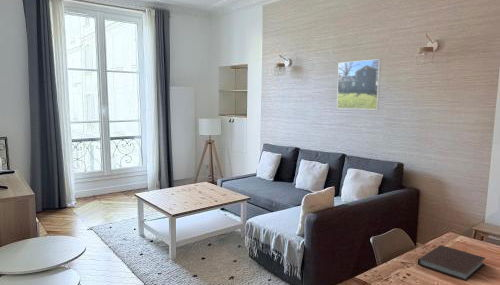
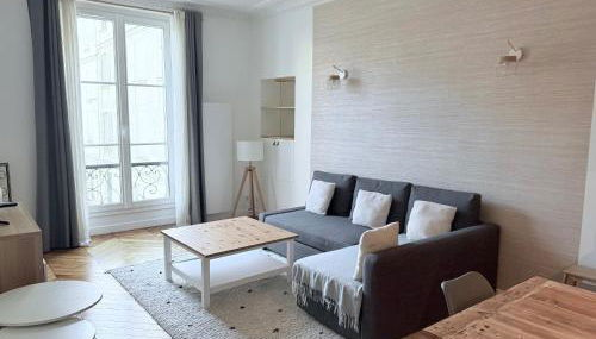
- notebook [417,244,486,282]
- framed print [336,58,382,110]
